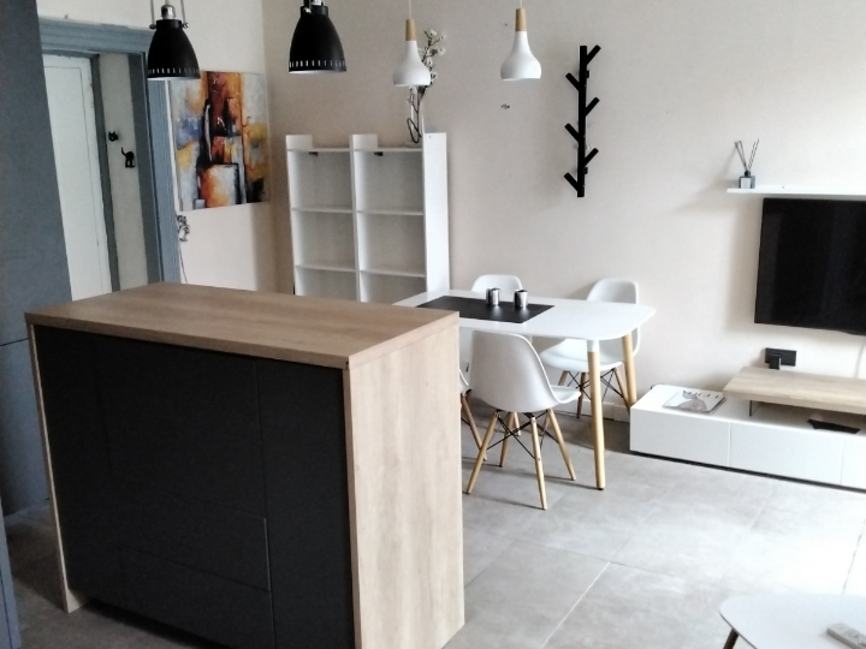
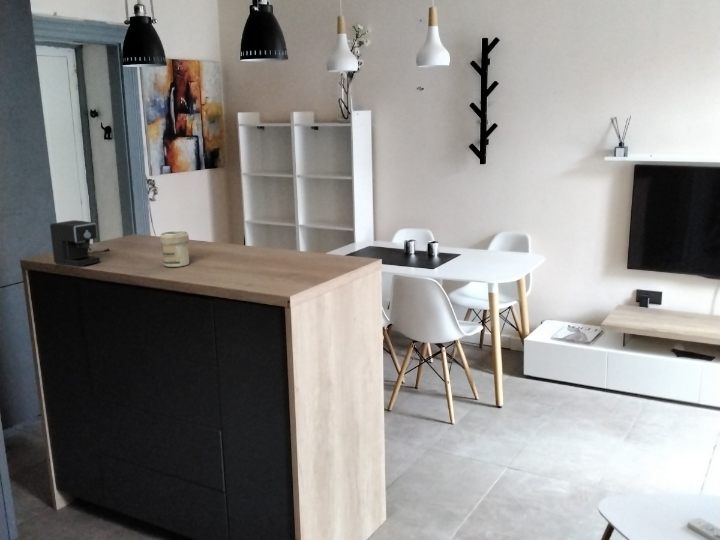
+ coffee maker [49,219,110,267]
+ jar [159,230,190,268]
